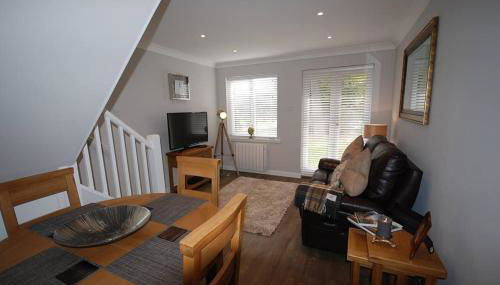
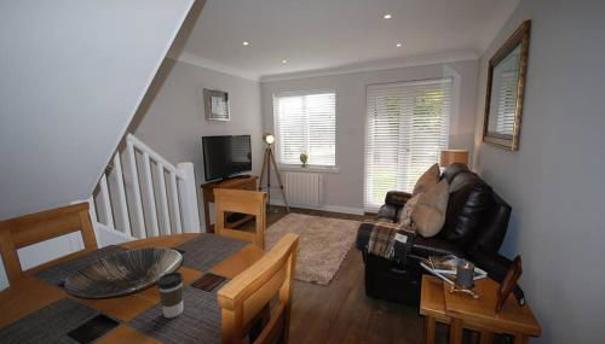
+ coffee cup [156,270,185,319]
